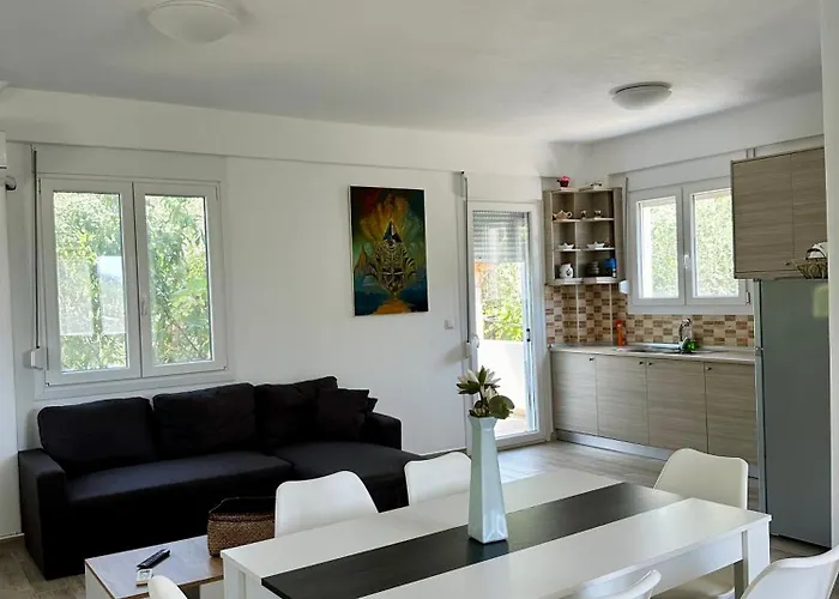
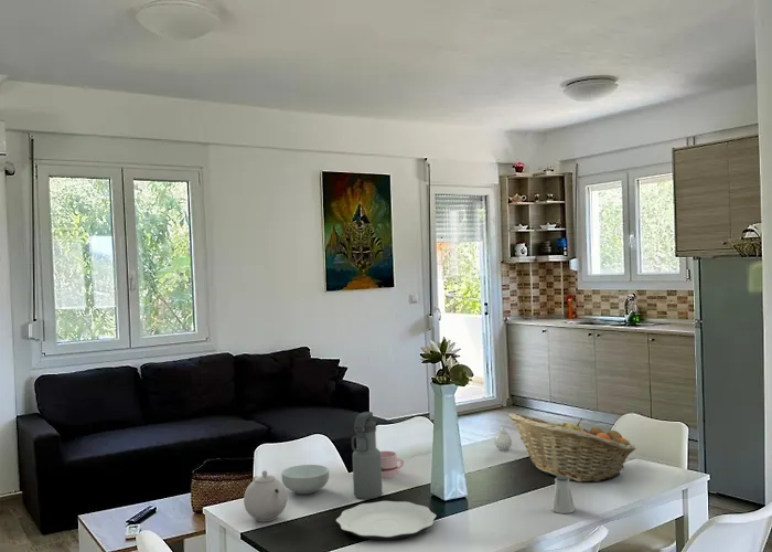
+ teapot [243,469,288,522]
+ saltshaker [550,476,576,514]
+ fruit basket [507,412,637,484]
+ plate [335,500,438,541]
+ vase [493,424,513,452]
+ water bottle [351,411,384,500]
+ mug [379,450,405,479]
+ cereal bowl [280,464,330,495]
